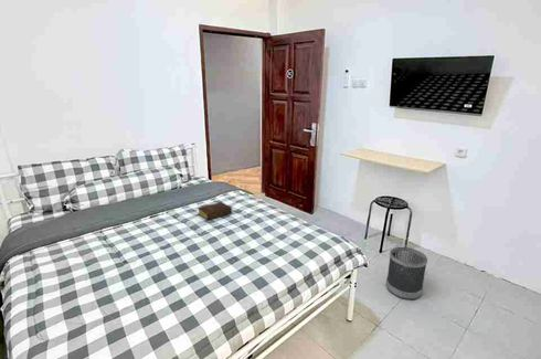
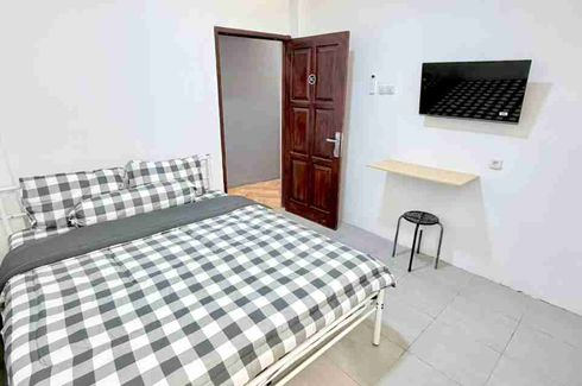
- wastebasket [385,246,428,300]
- bible [197,201,233,221]
